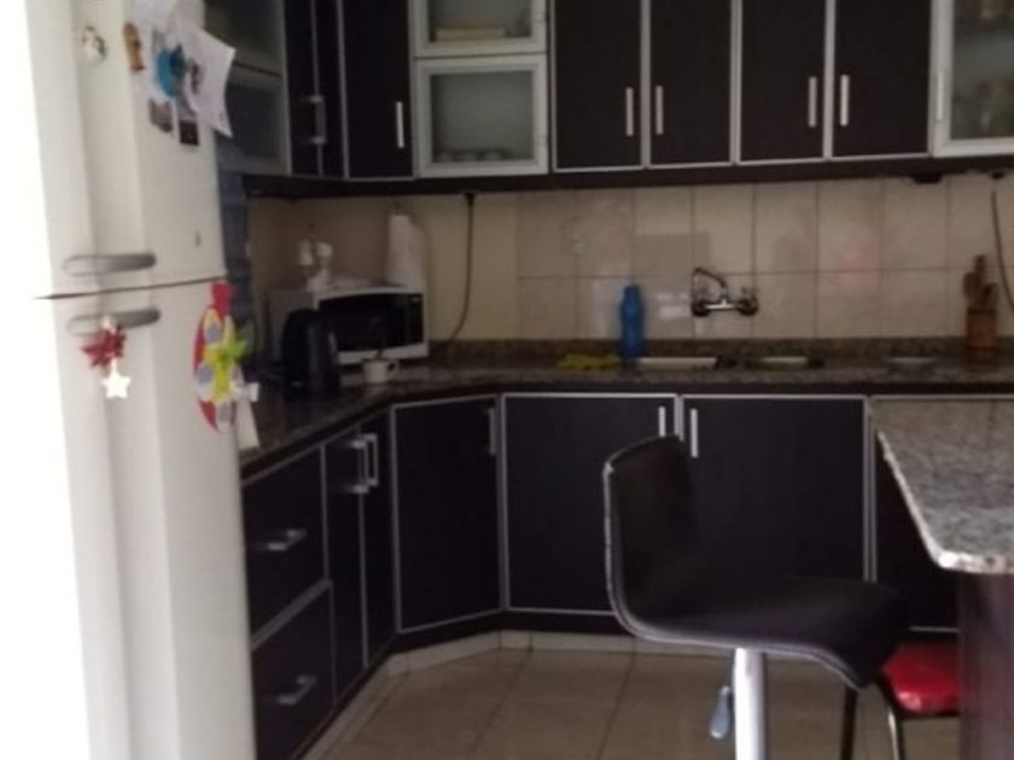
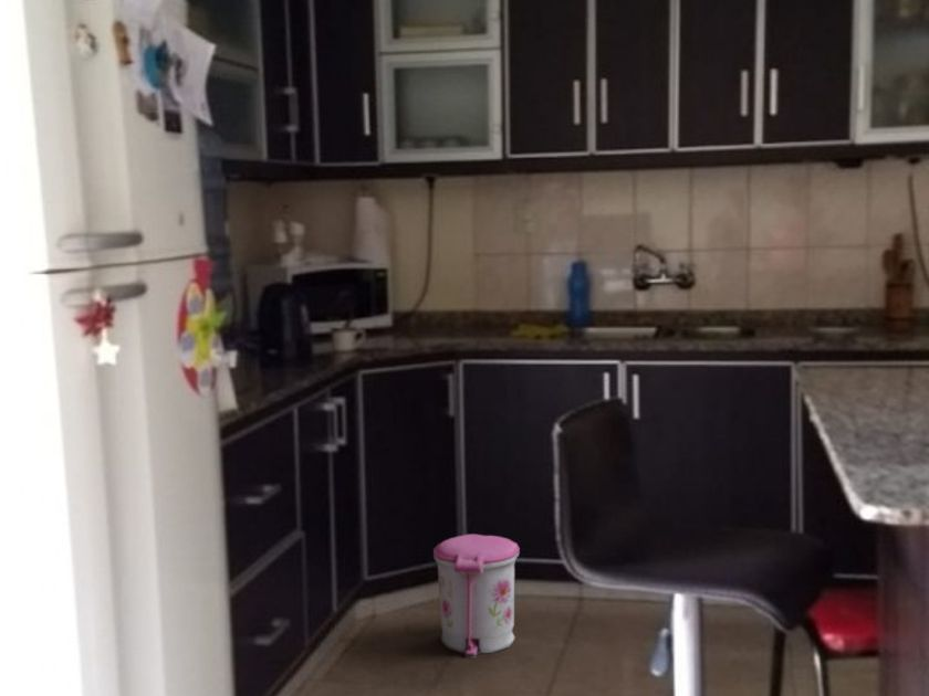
+ trash can [432,534,521,660]
